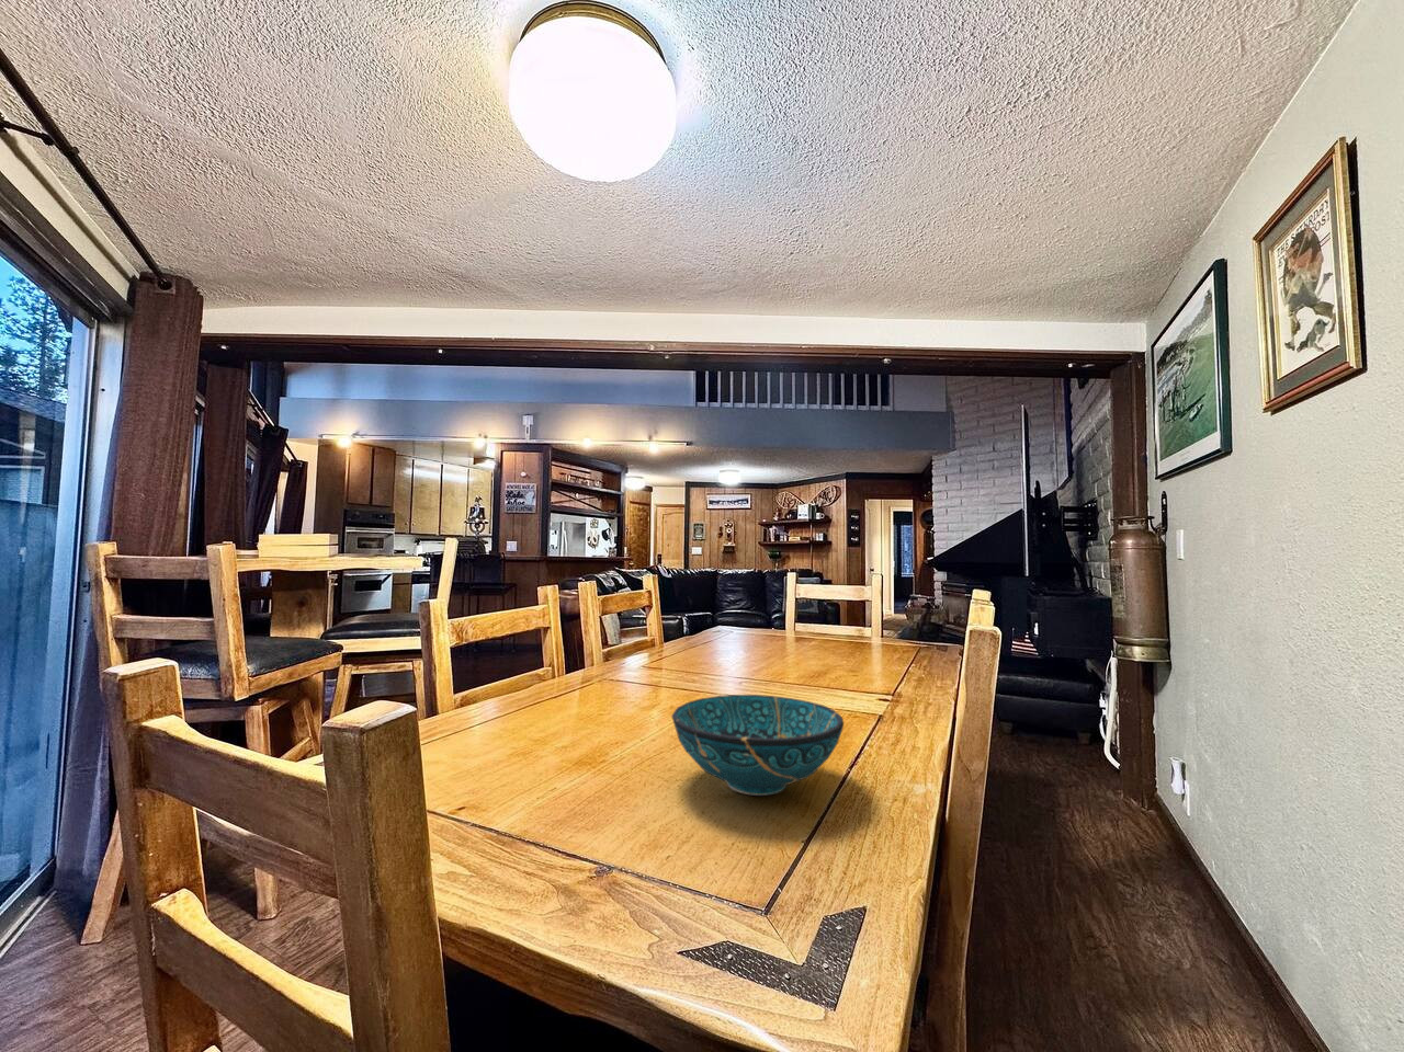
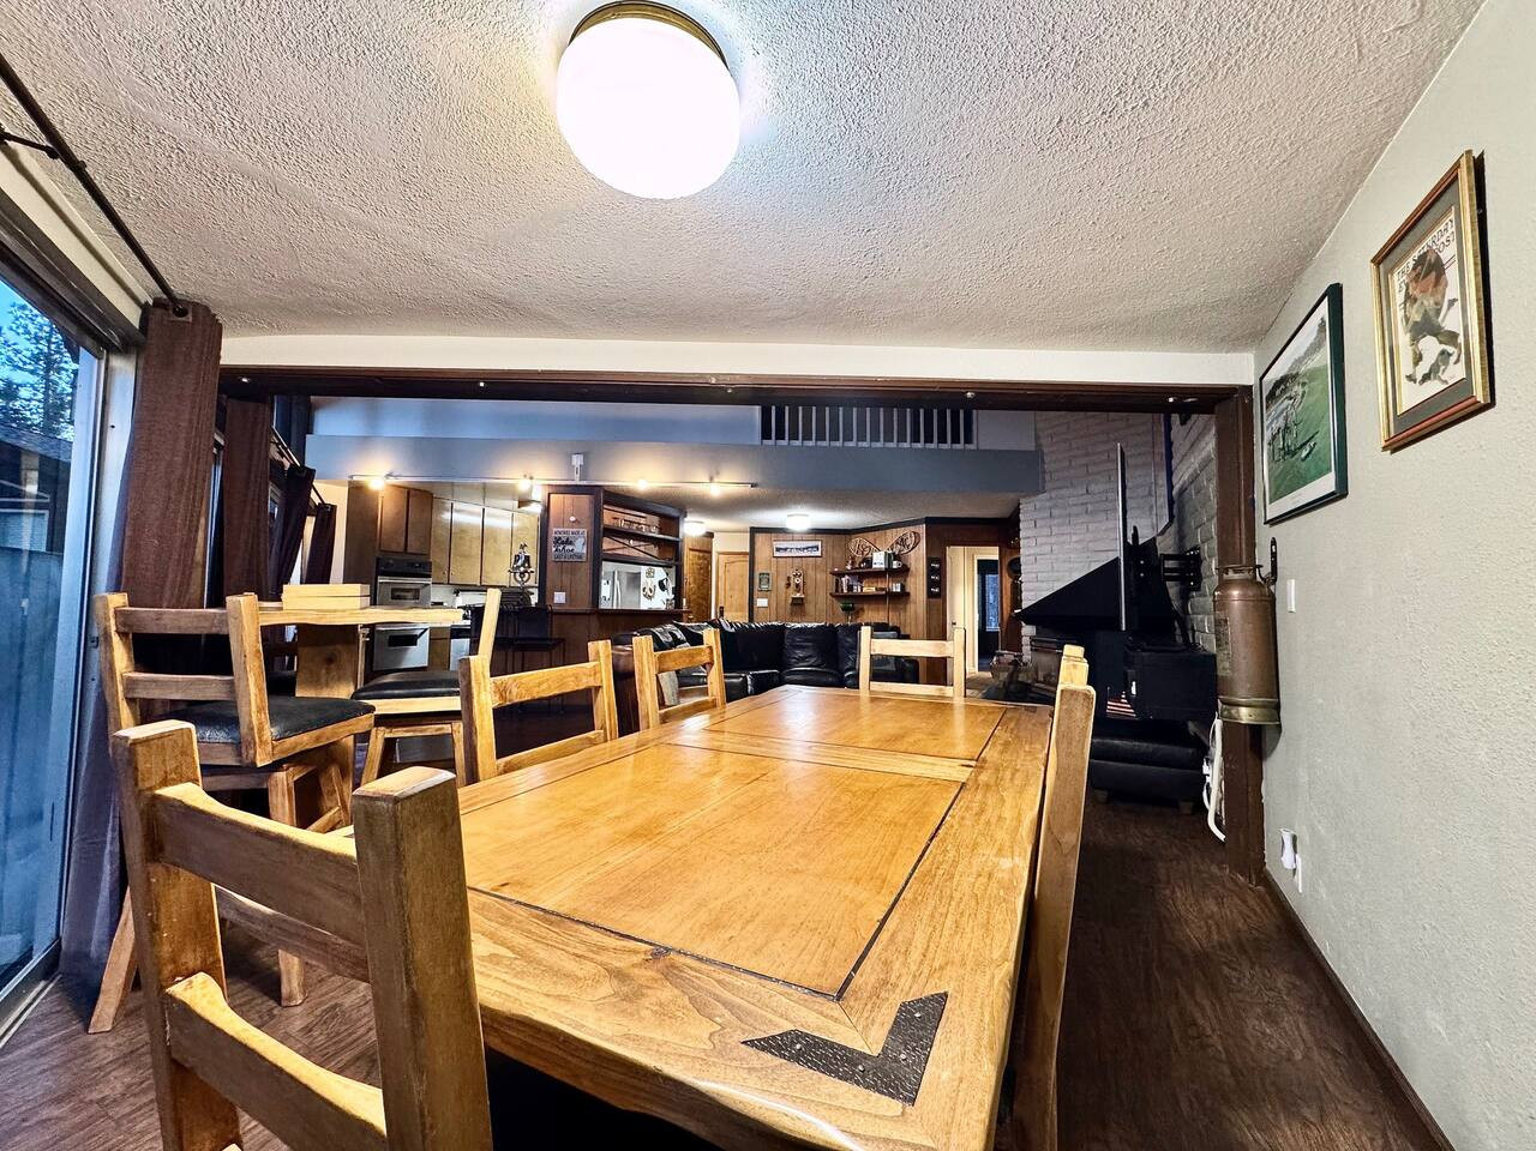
- decorative bowl [670,694,845,797]
